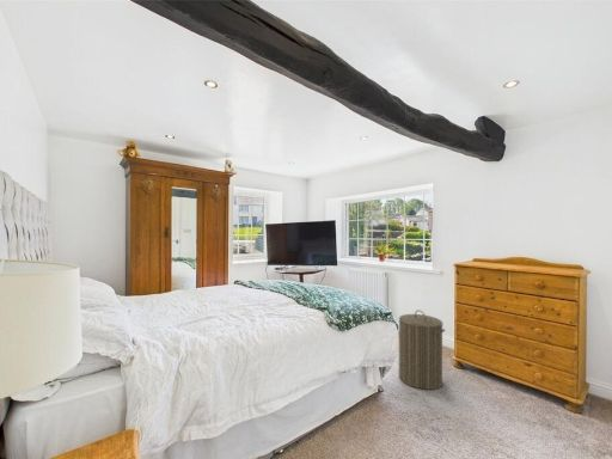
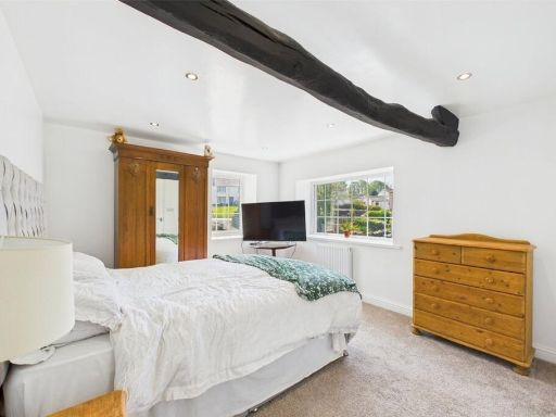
- laundry hamper [398,308,446,391]
